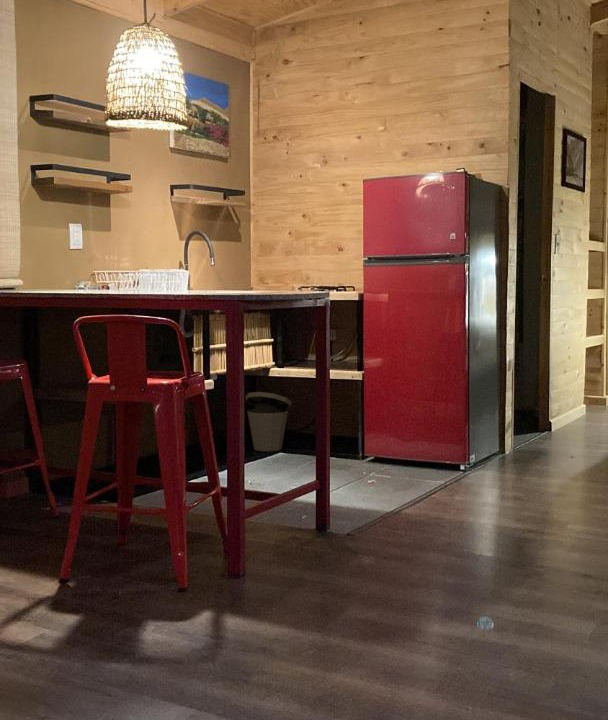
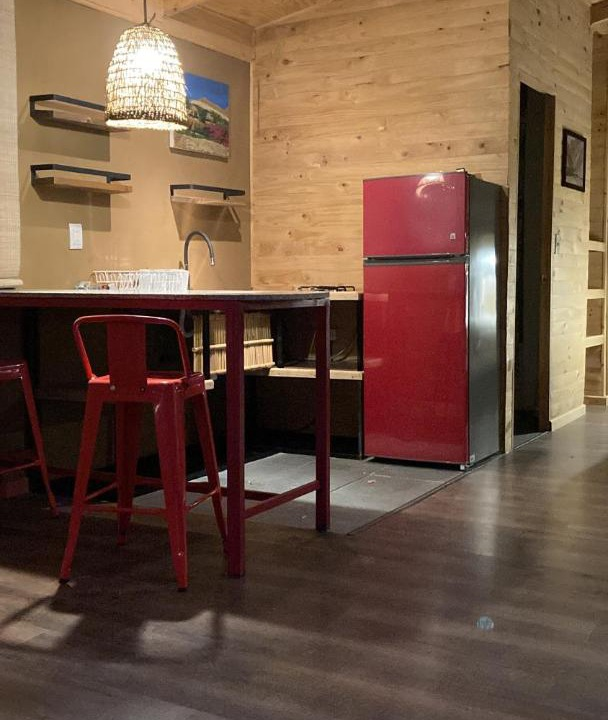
- trash can [245,391,293,452]
